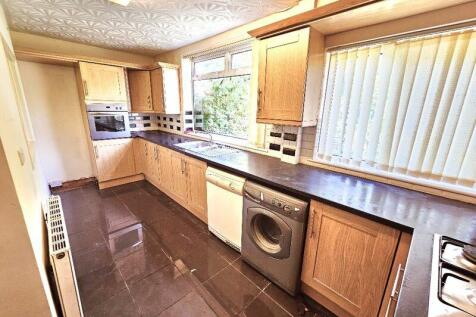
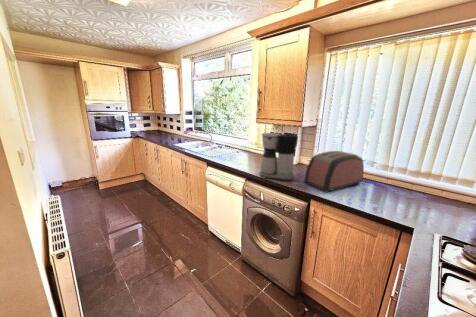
+ toaster [303,150,365,194]
+ coffee maker [258,132,299,182]
